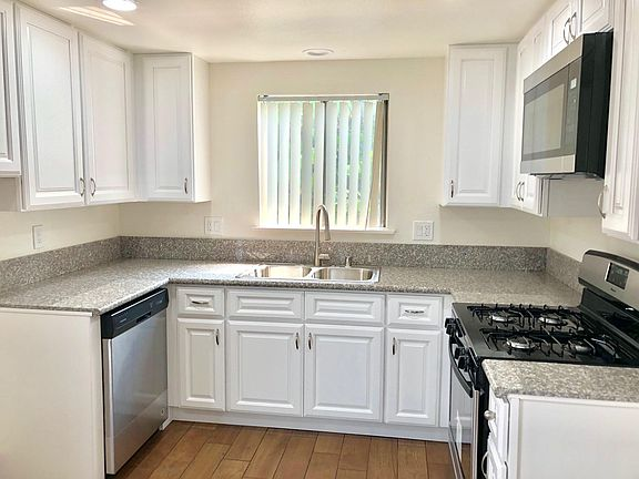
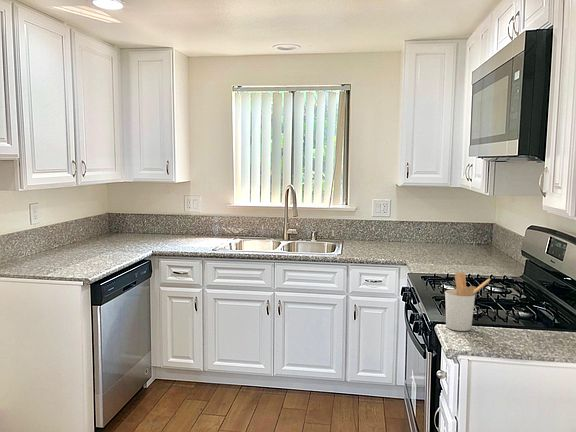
+ utensil holder [444,272,491,332]
